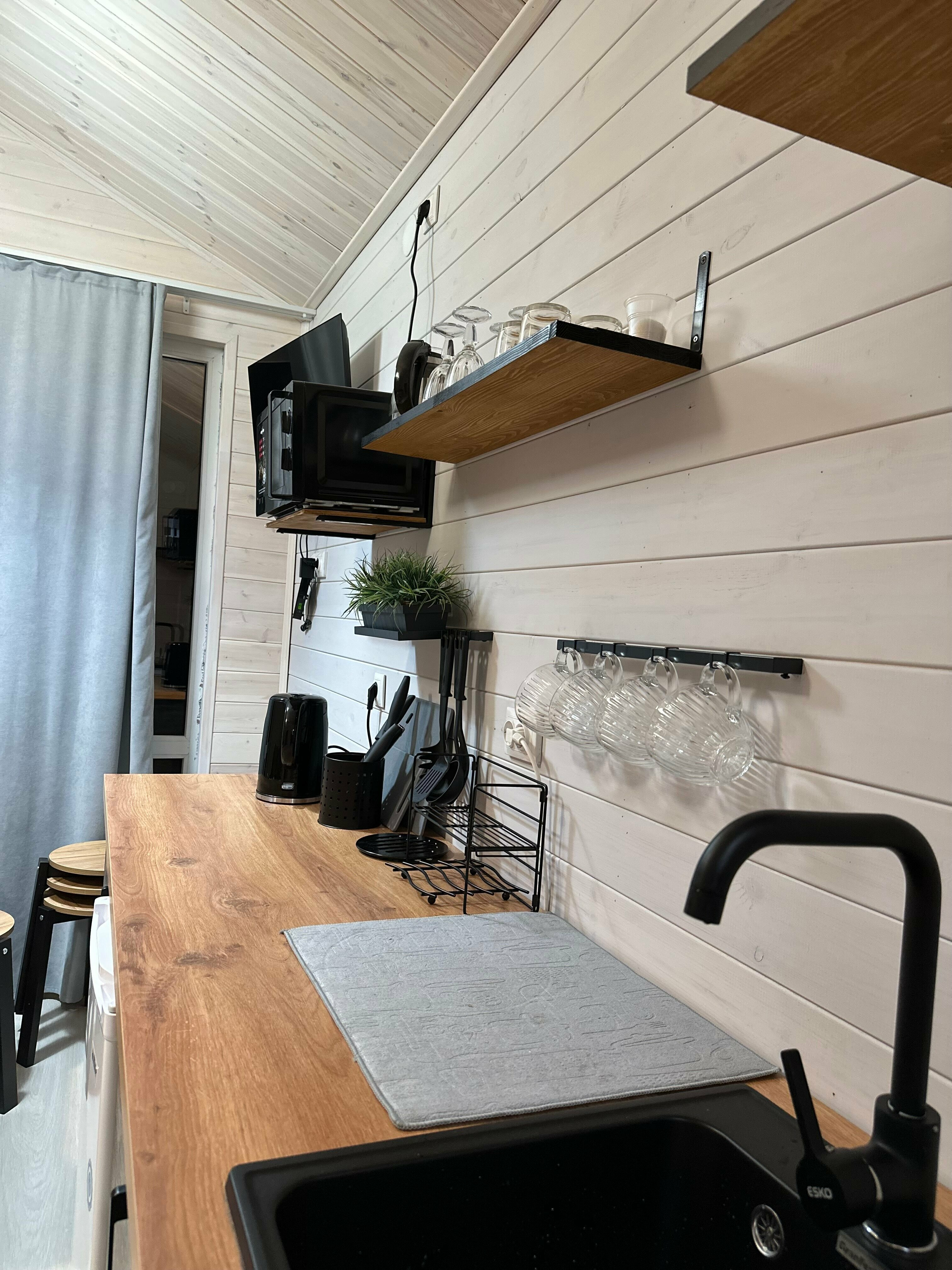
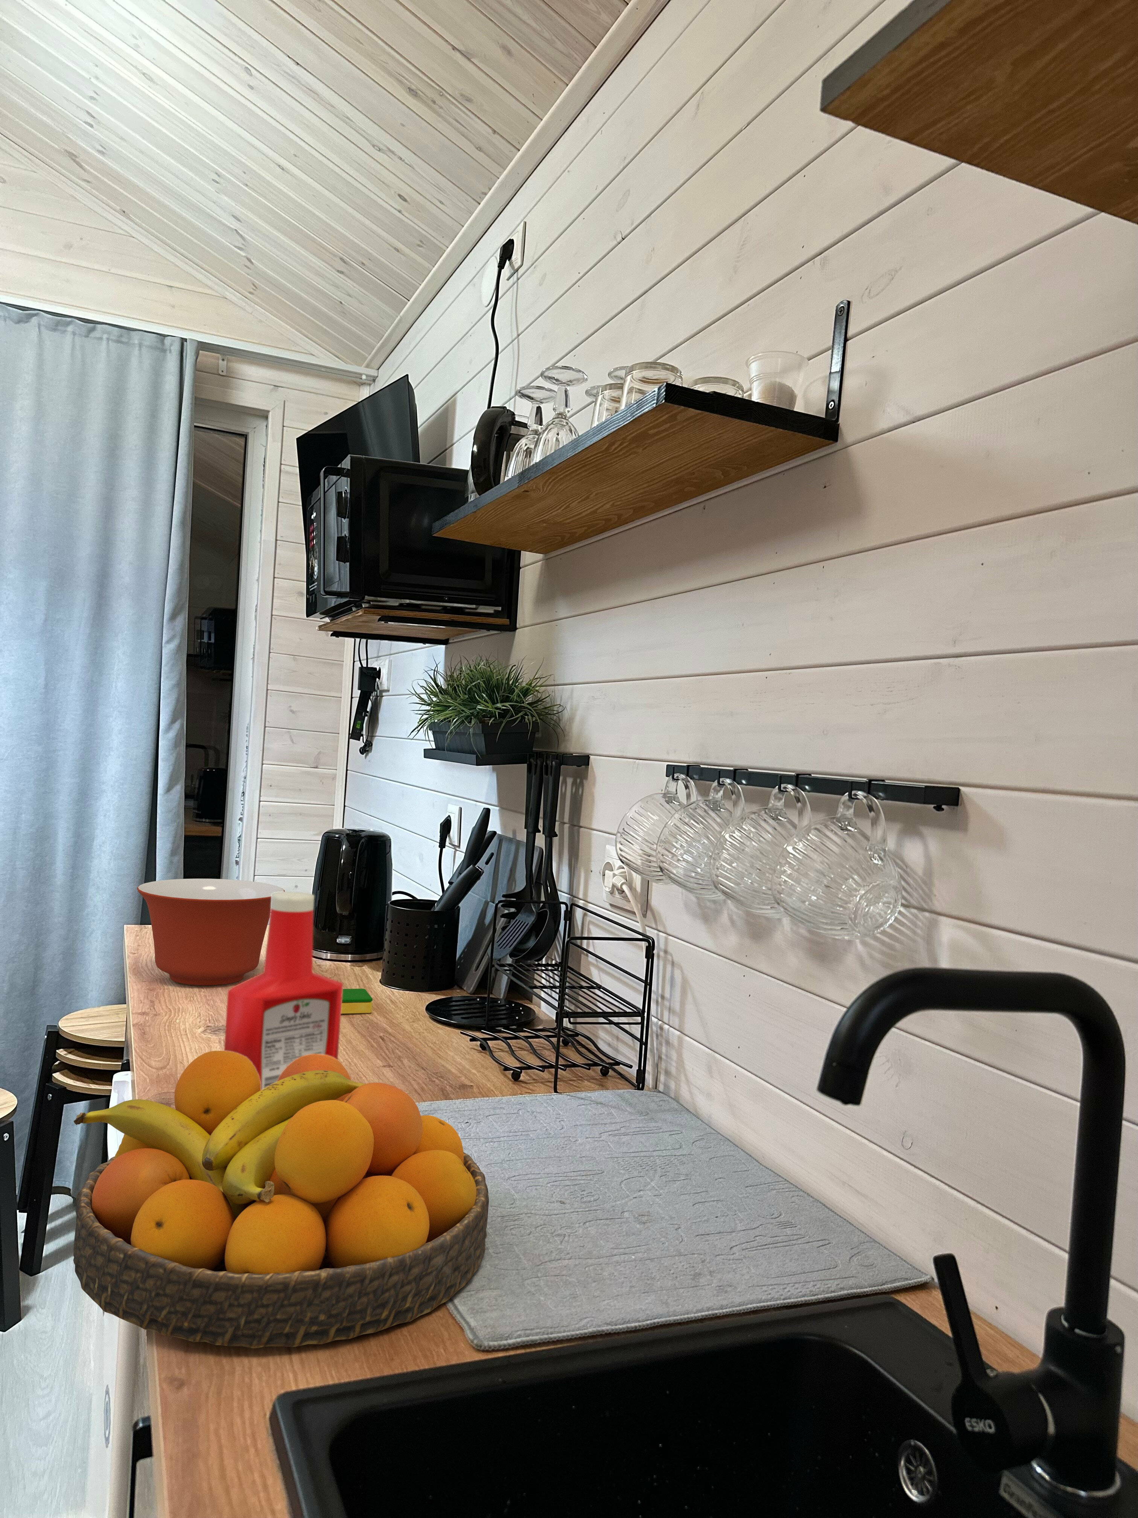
+ dish sponge [341,988,373,1015]
+ fruit bowl [73,1051,489,1348]
+ mixing bowl [136,879,286,986]
+ soap bottle [224,892,343,1090]
